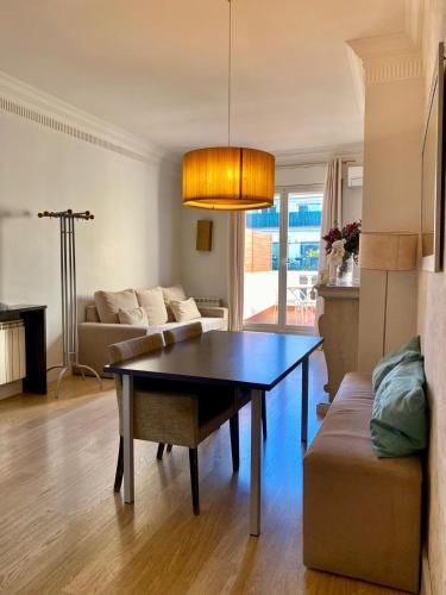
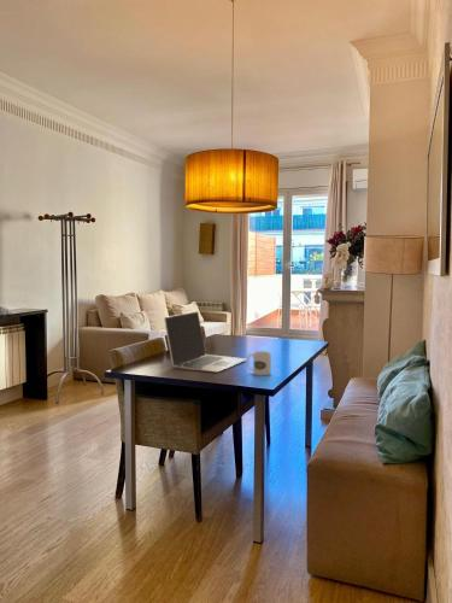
+ laptop [163,310,247,374]
+ mug [246,350,272,376]
